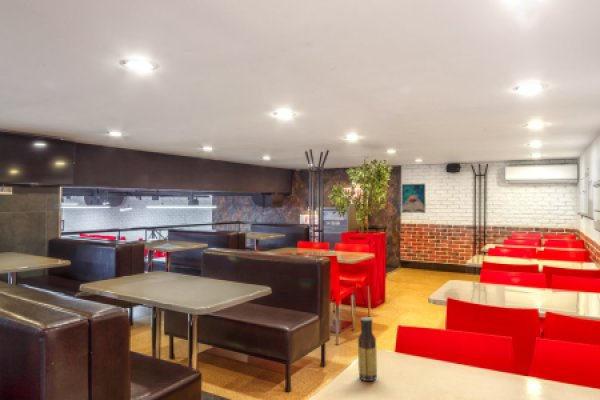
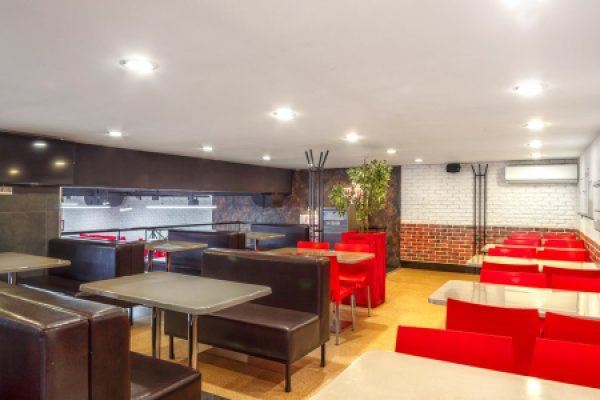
- sauce bottle [357,316,378,382]
- wall art [401,183,426,214]
